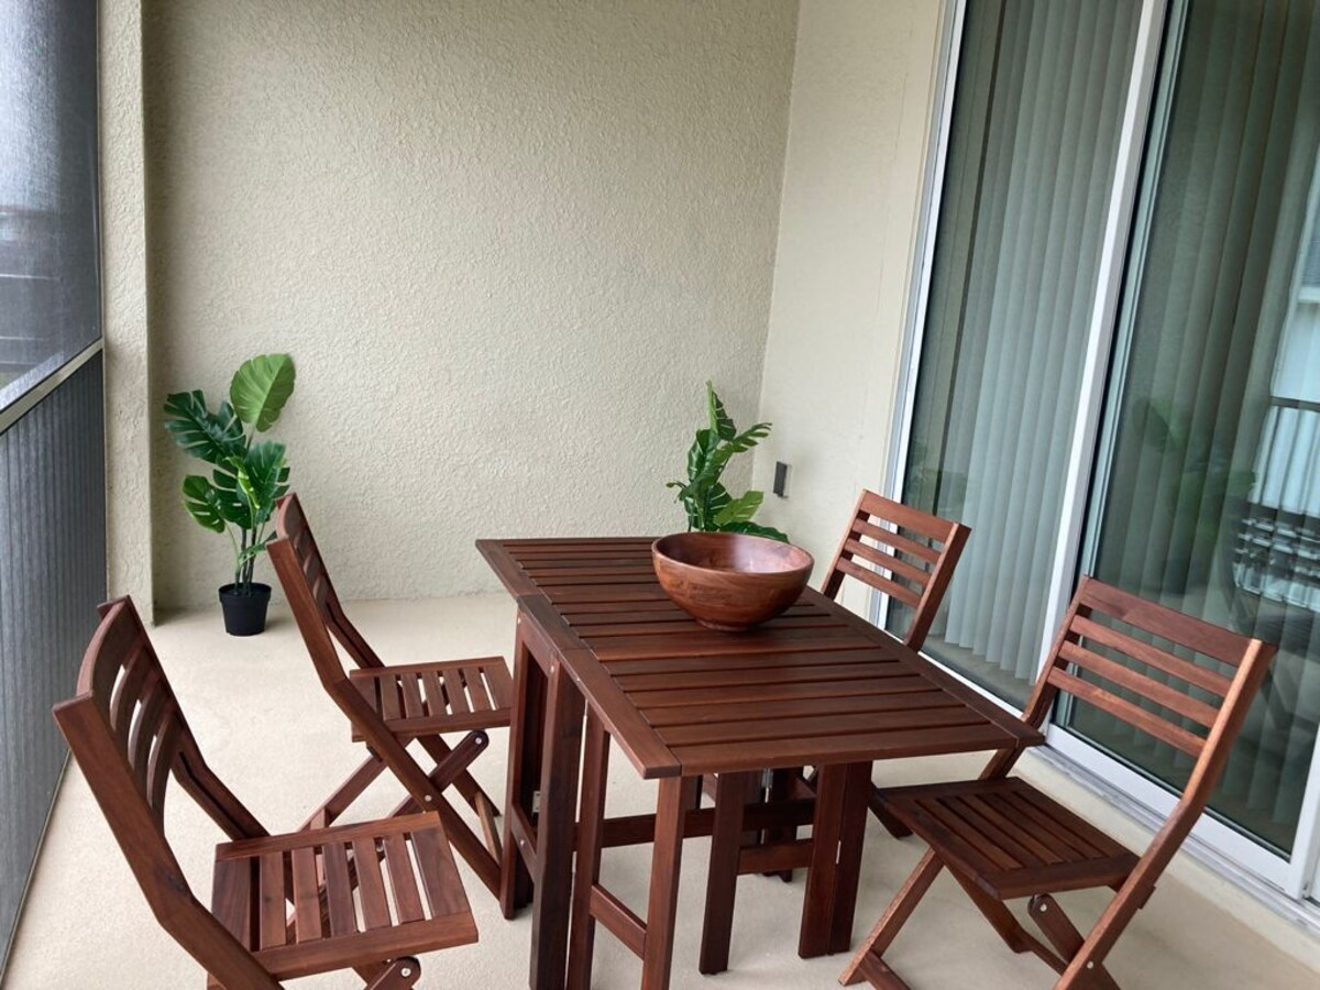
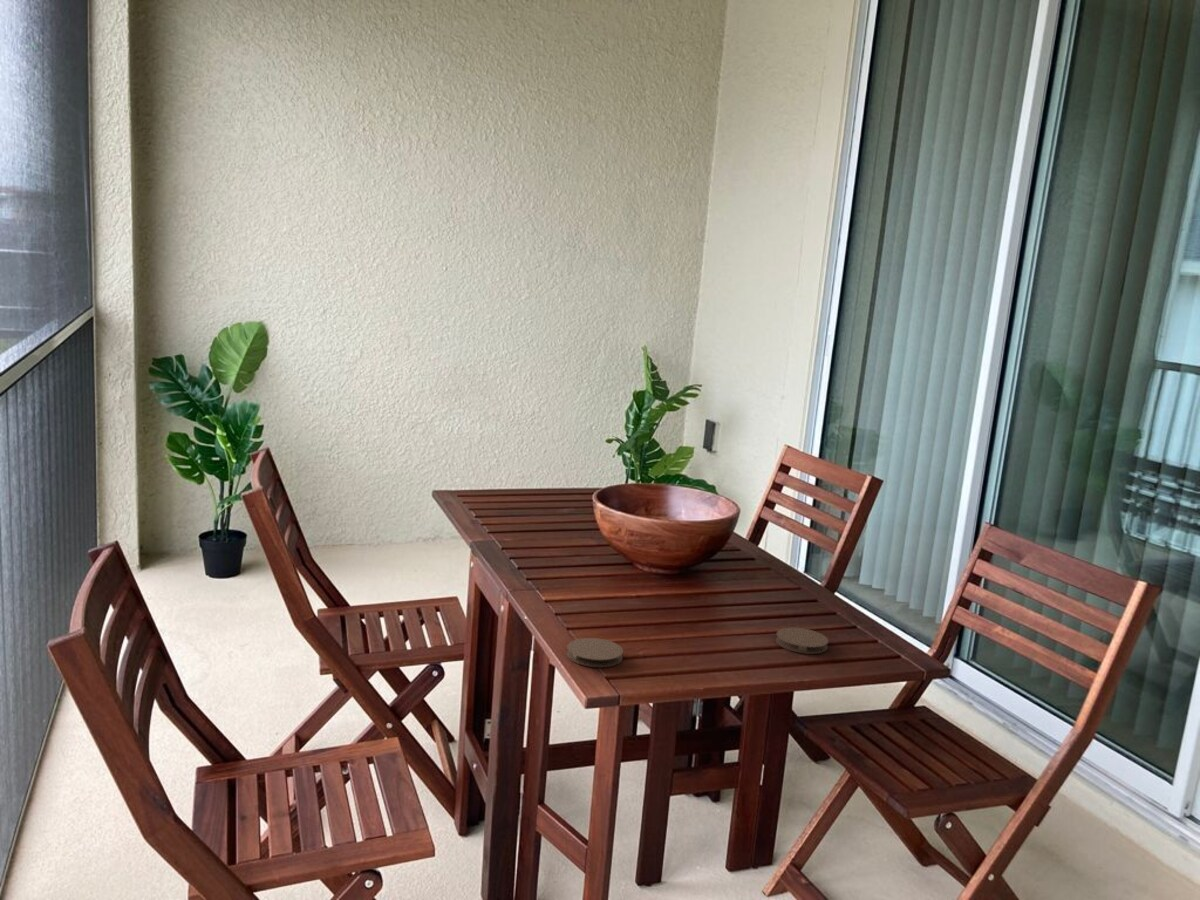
+ coaster [775,627,830,655]
+ coaster [566,637,624,668]
